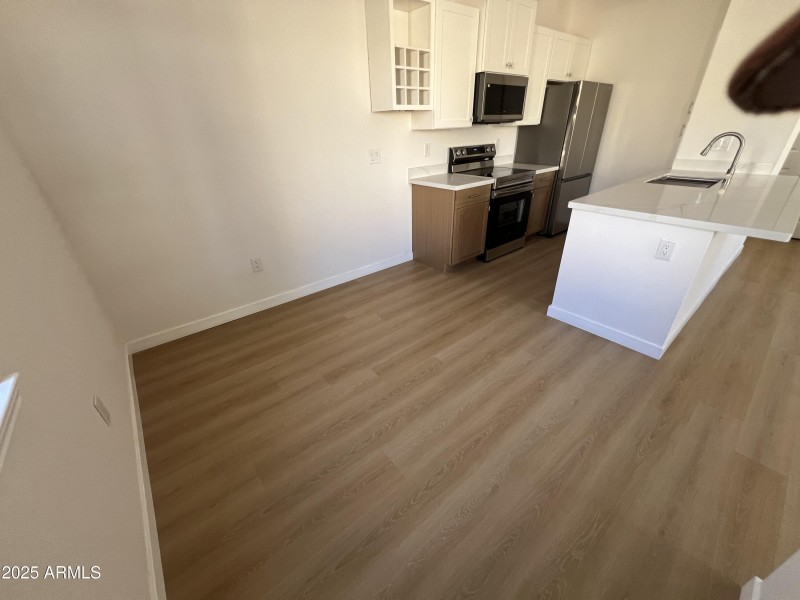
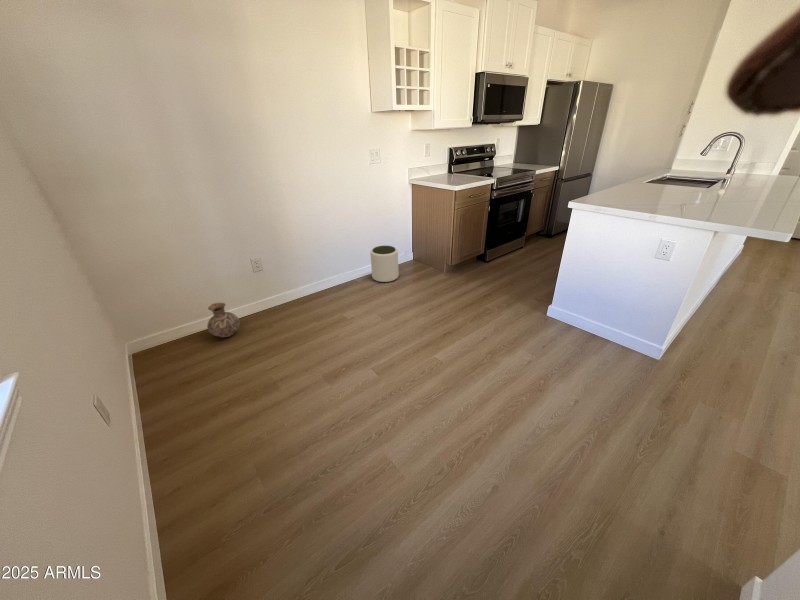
+ plant pot [369,245,400,283]
+ ceramic jug [206,302,240,338]
